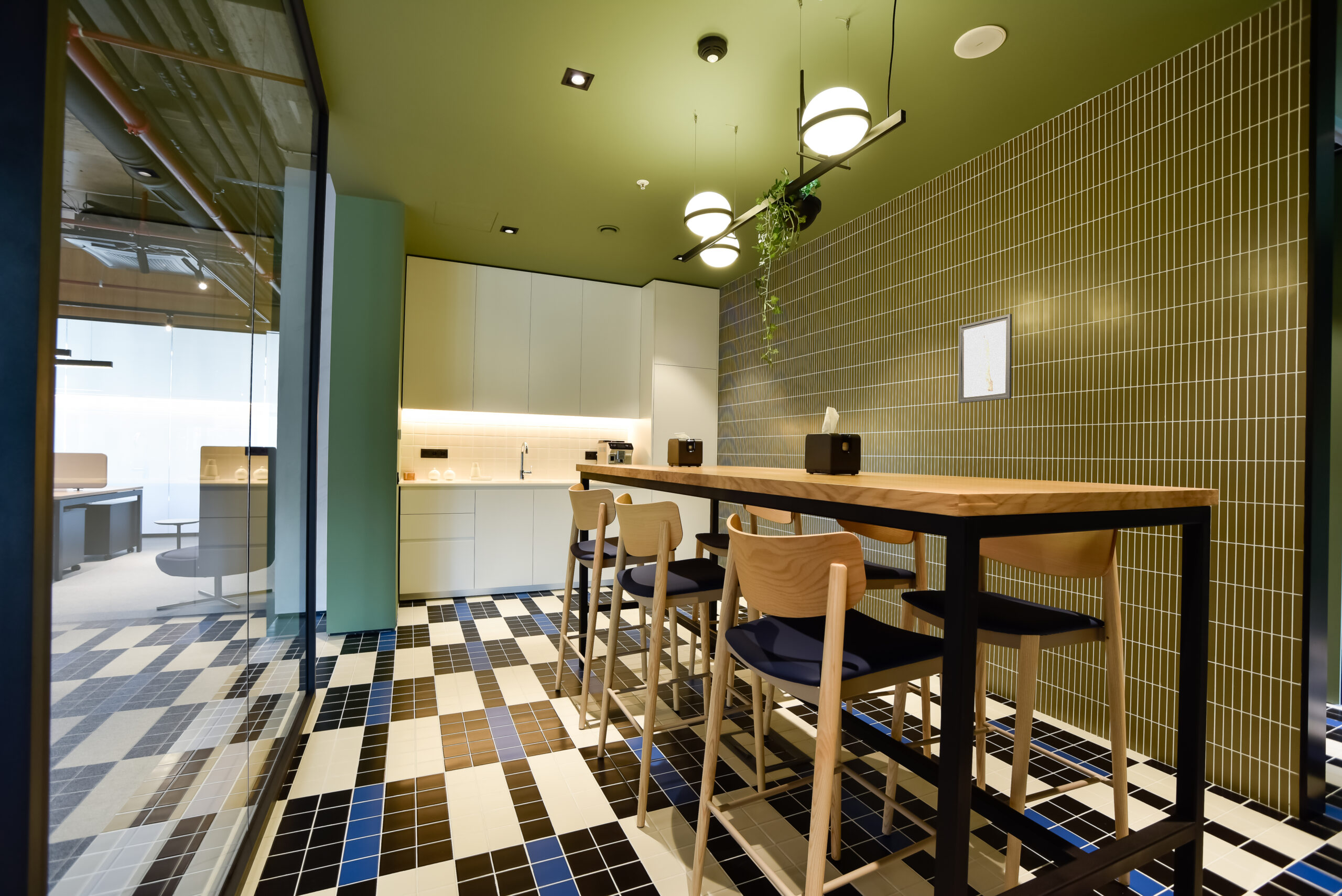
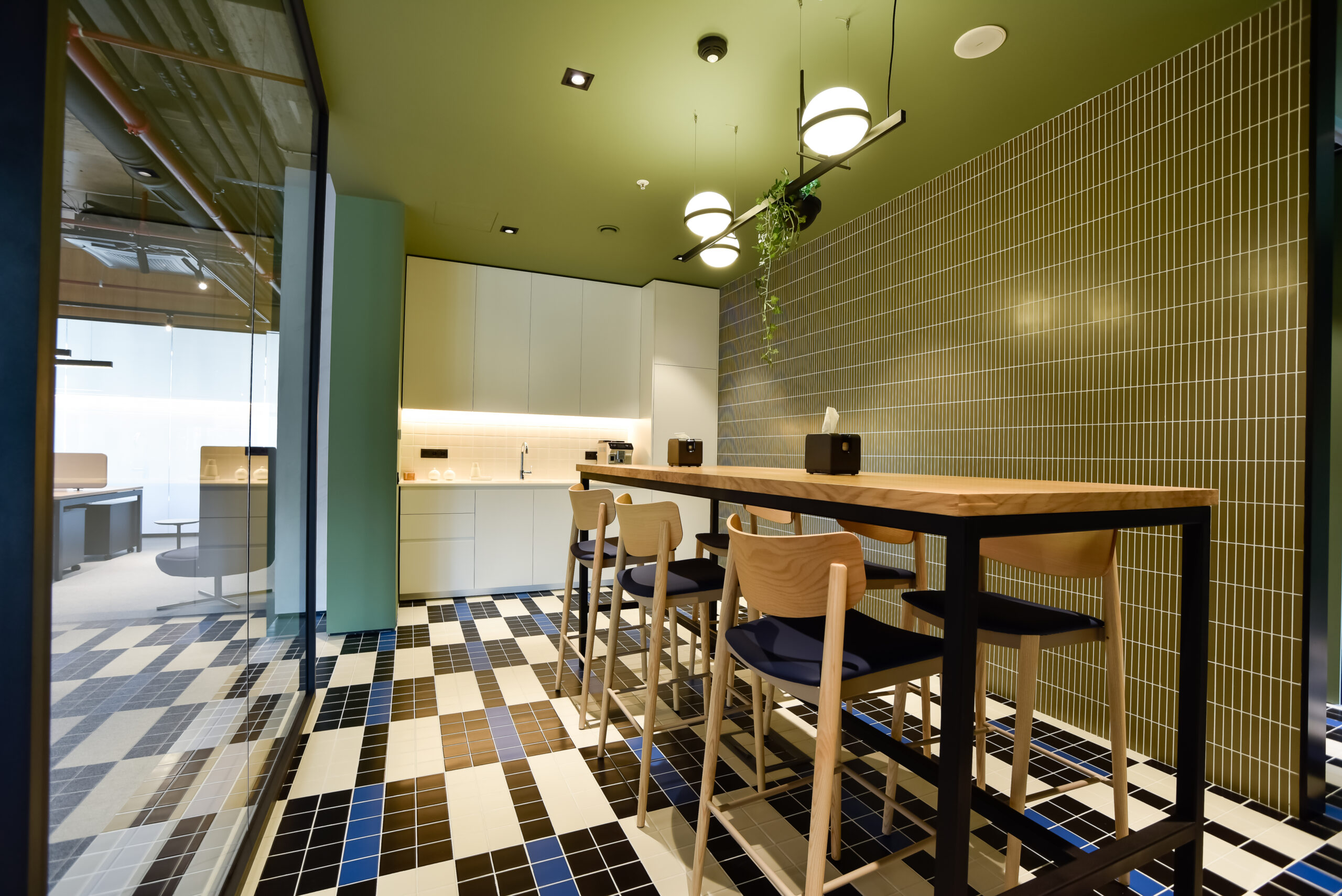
- wall art [958,313,1012,404]
